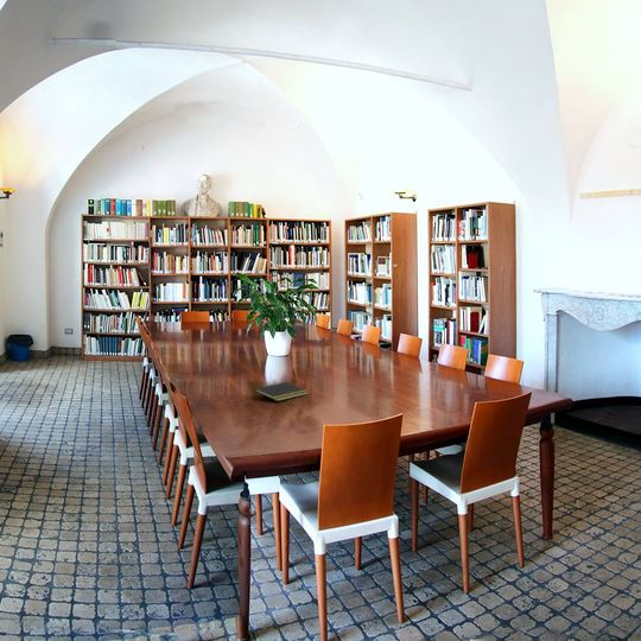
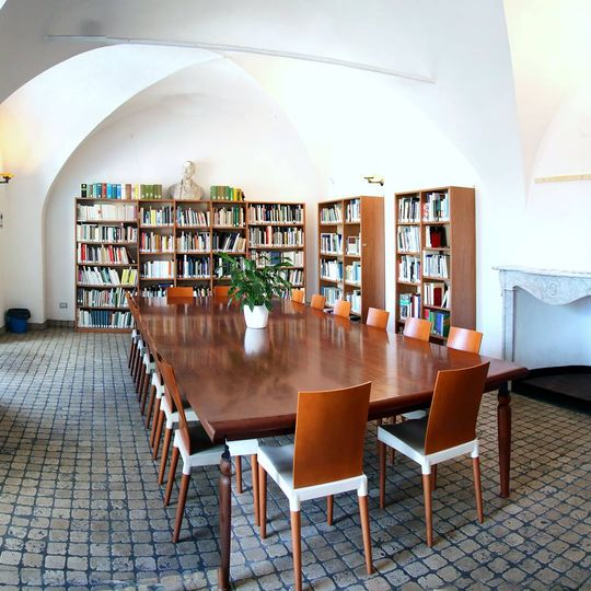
- notepad [253,381,309,402]
